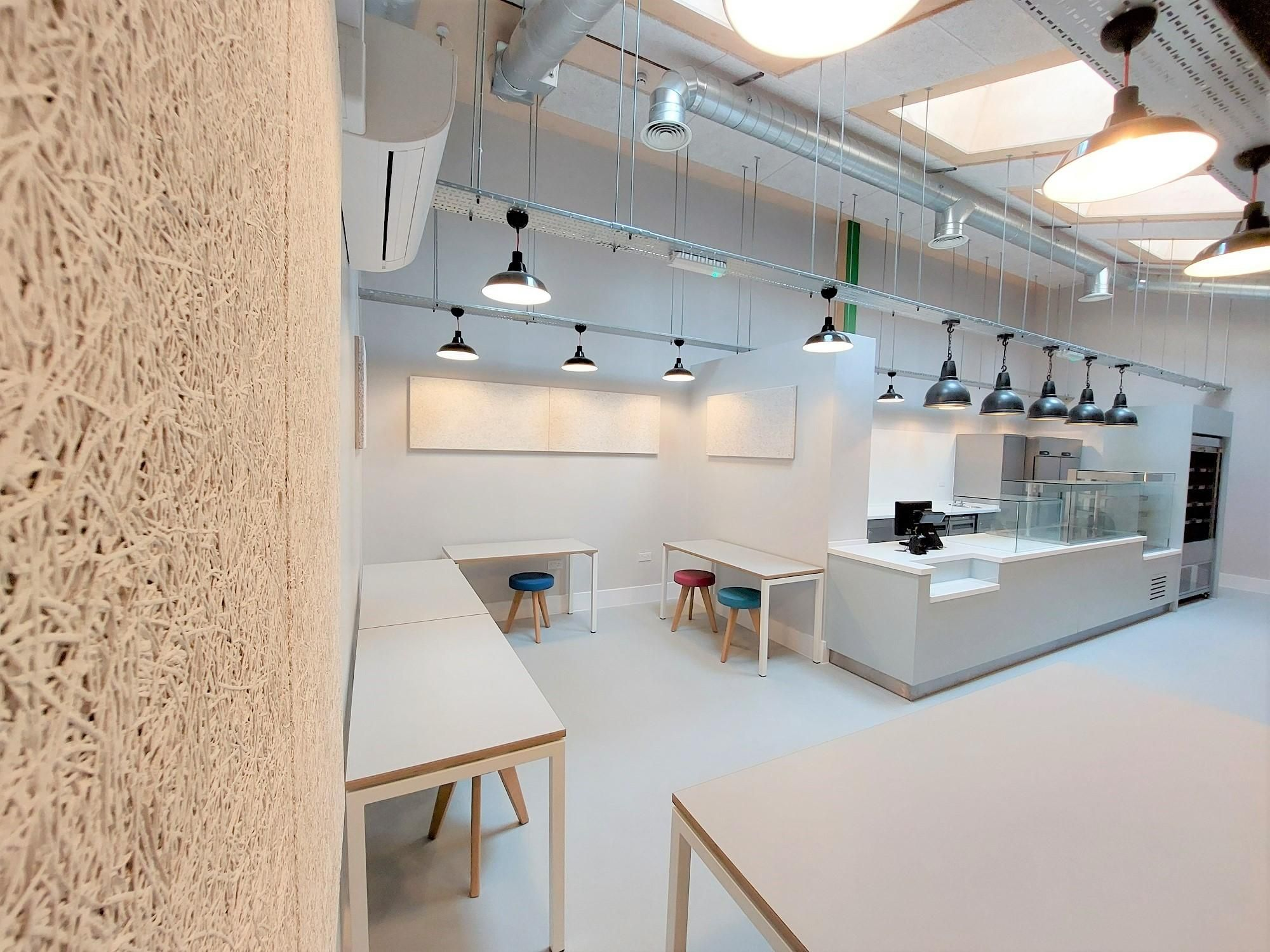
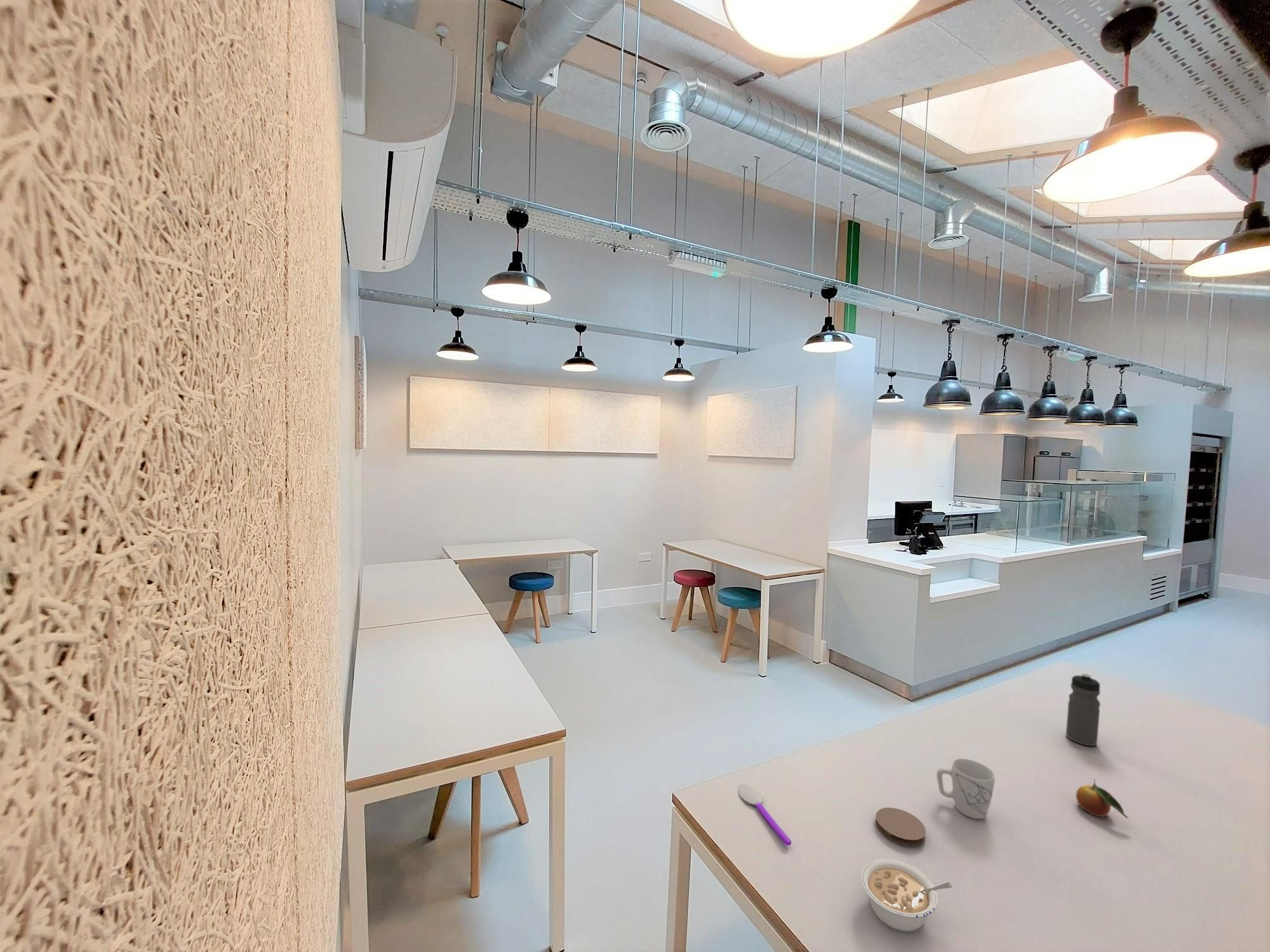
+ water bottle [1066,673,1101,746]
+ mug [936,758,996,819]
+ coaster [875,807,926,847]
+ spoon [737,784,792,846]
+ fruit [1075,778,1129,819]
+ legume [860,858,953,932]
